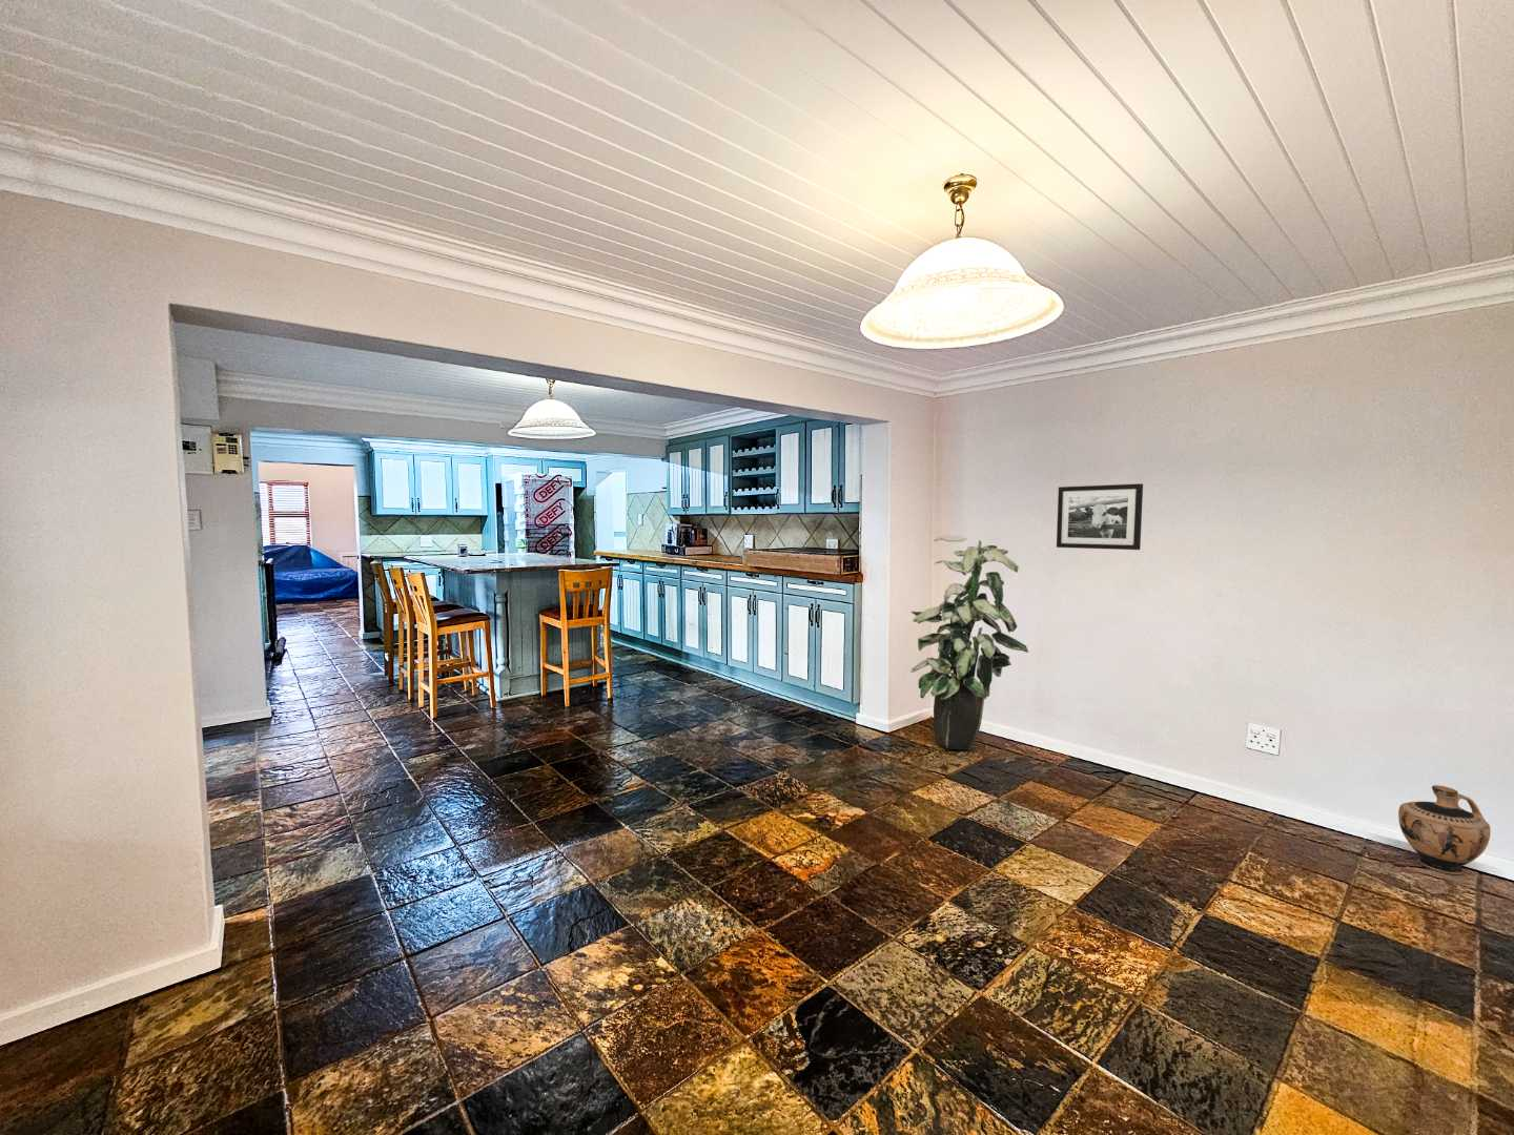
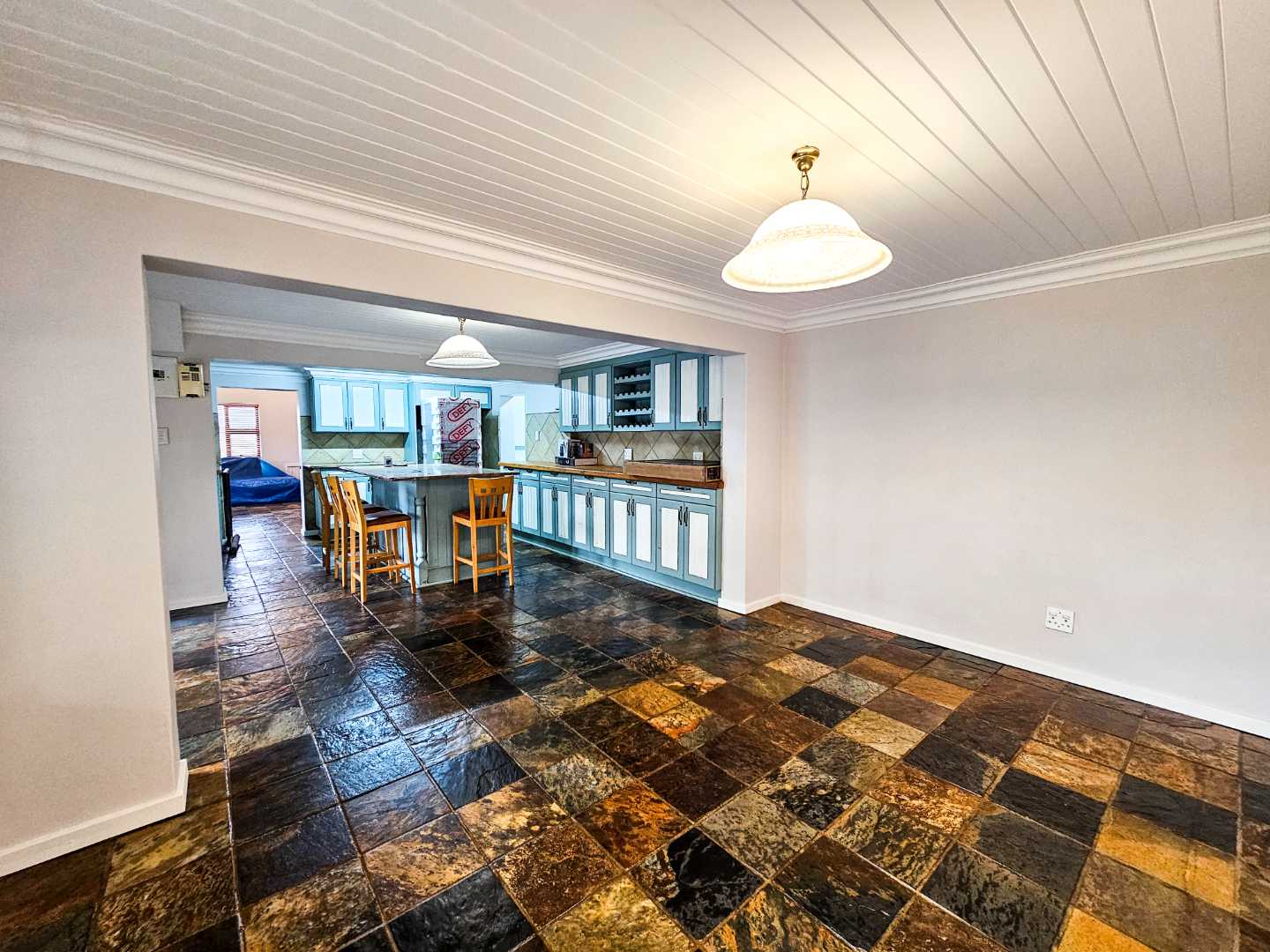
- picture frame [1055,483,1144,551]
- ceramic jug [1397,784,1491,875]
- indoor plant [910,534,1029,751]
